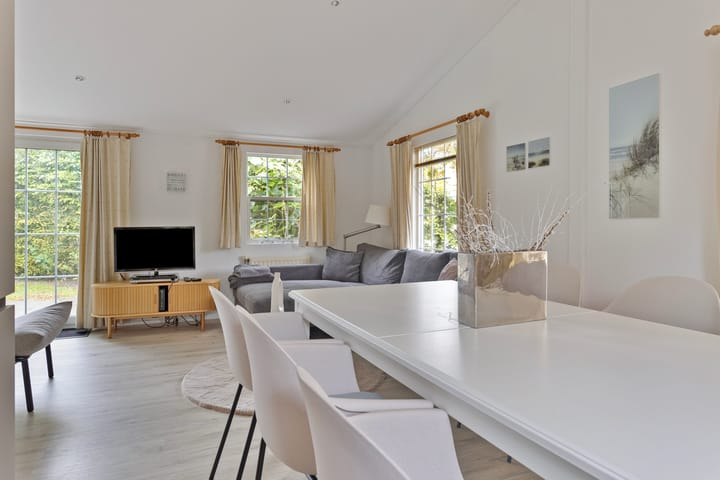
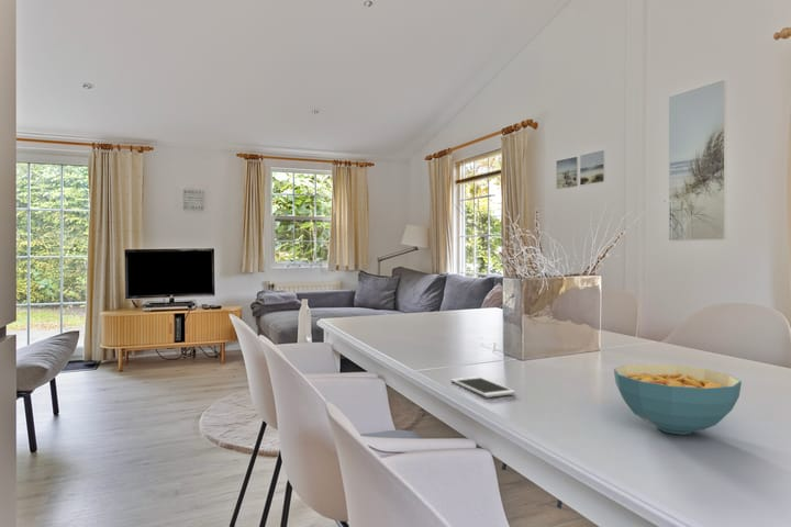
+ cereal bowl [613,362,743,436]
+ cell phone [450,375,516,399]
